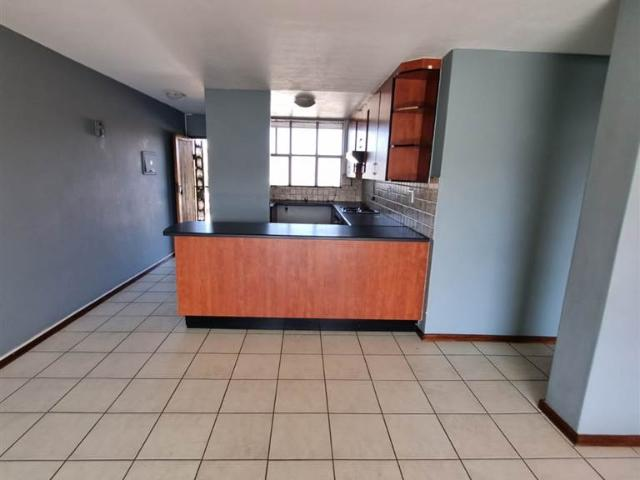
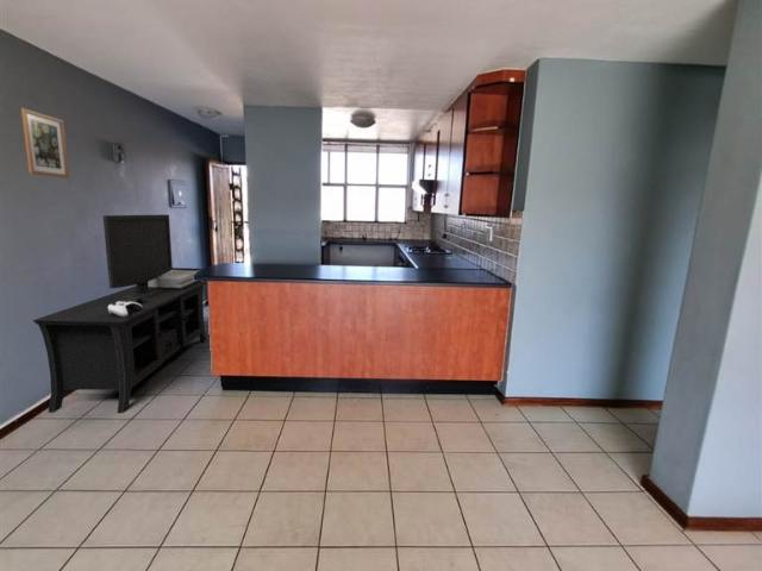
+ wall art [20,107,70,180]
+ media console [32,213,208,414]
